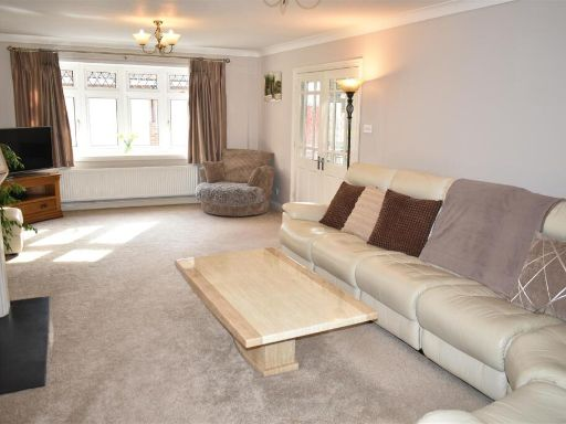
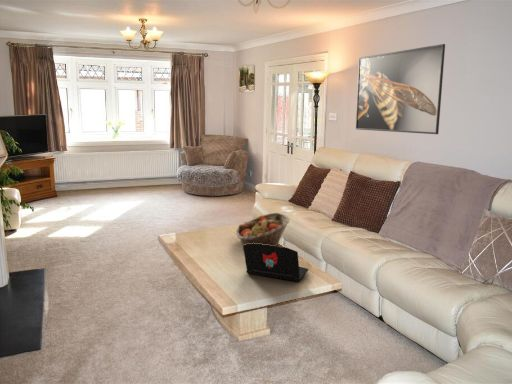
+ laptop [242,243,309,282]
+ fruit basket [235,212,291,246]
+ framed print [355,43,446,135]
